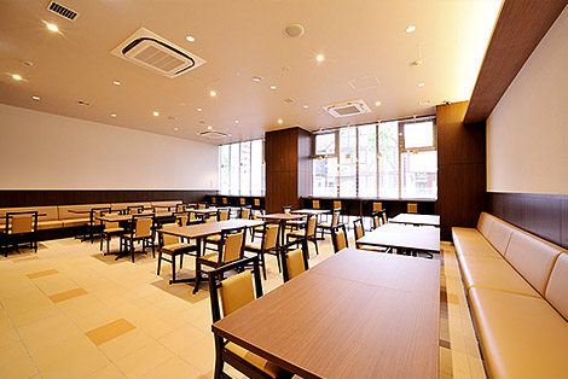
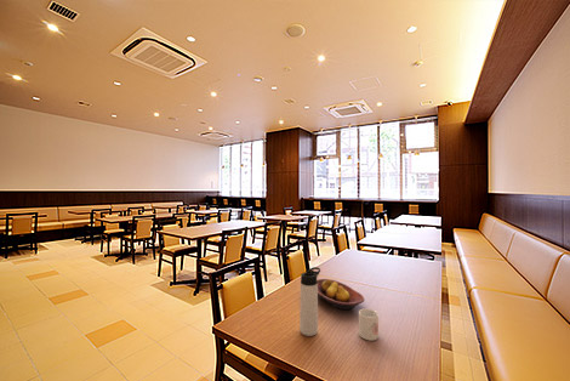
+ thermos bottle [298,266,321,337]
+ mug [358,308,380,342]
+ fruit bowl [317,278,365,311]
